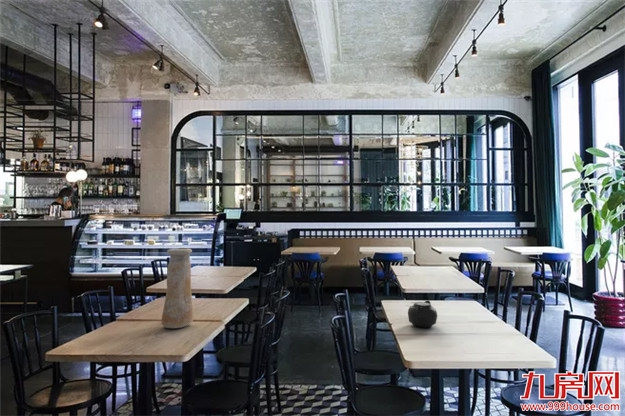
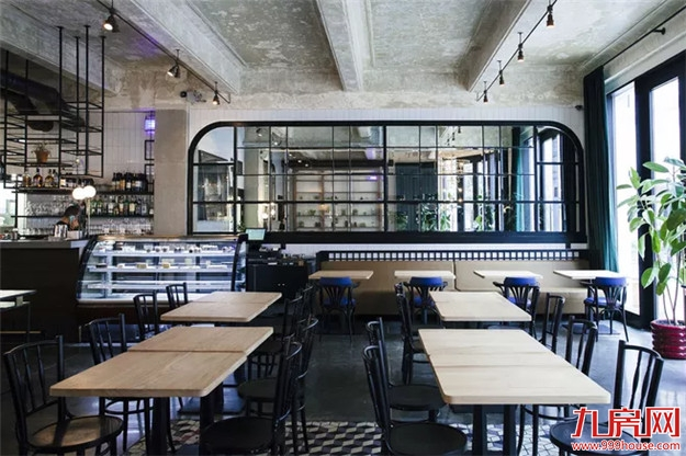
- vase [161,247,194,329]
- teapot [405,299,438,329]
